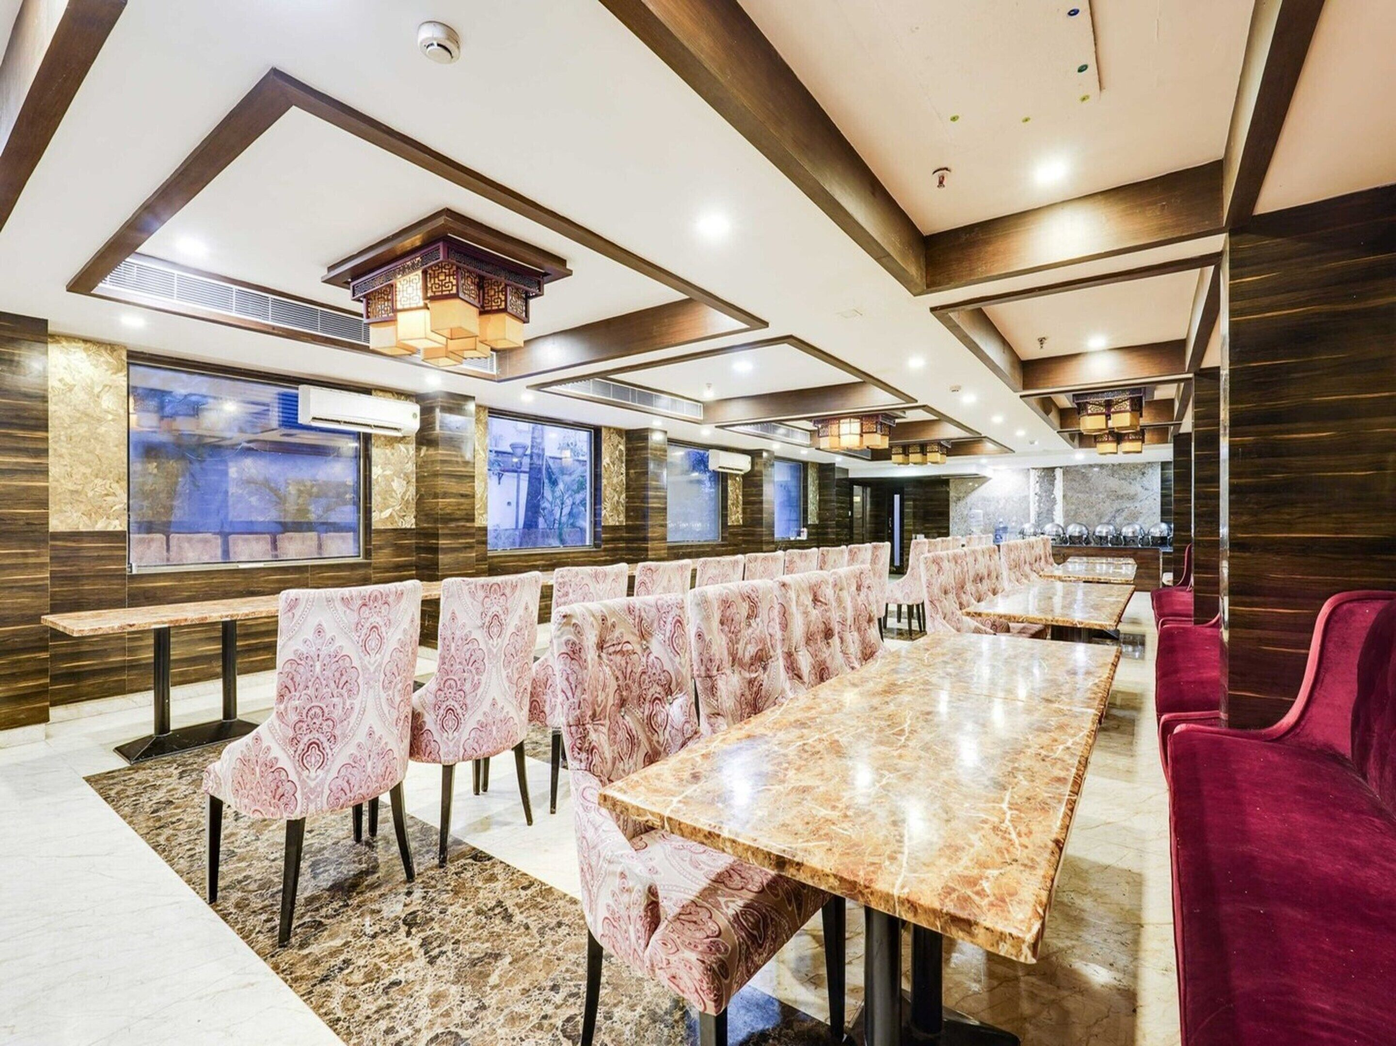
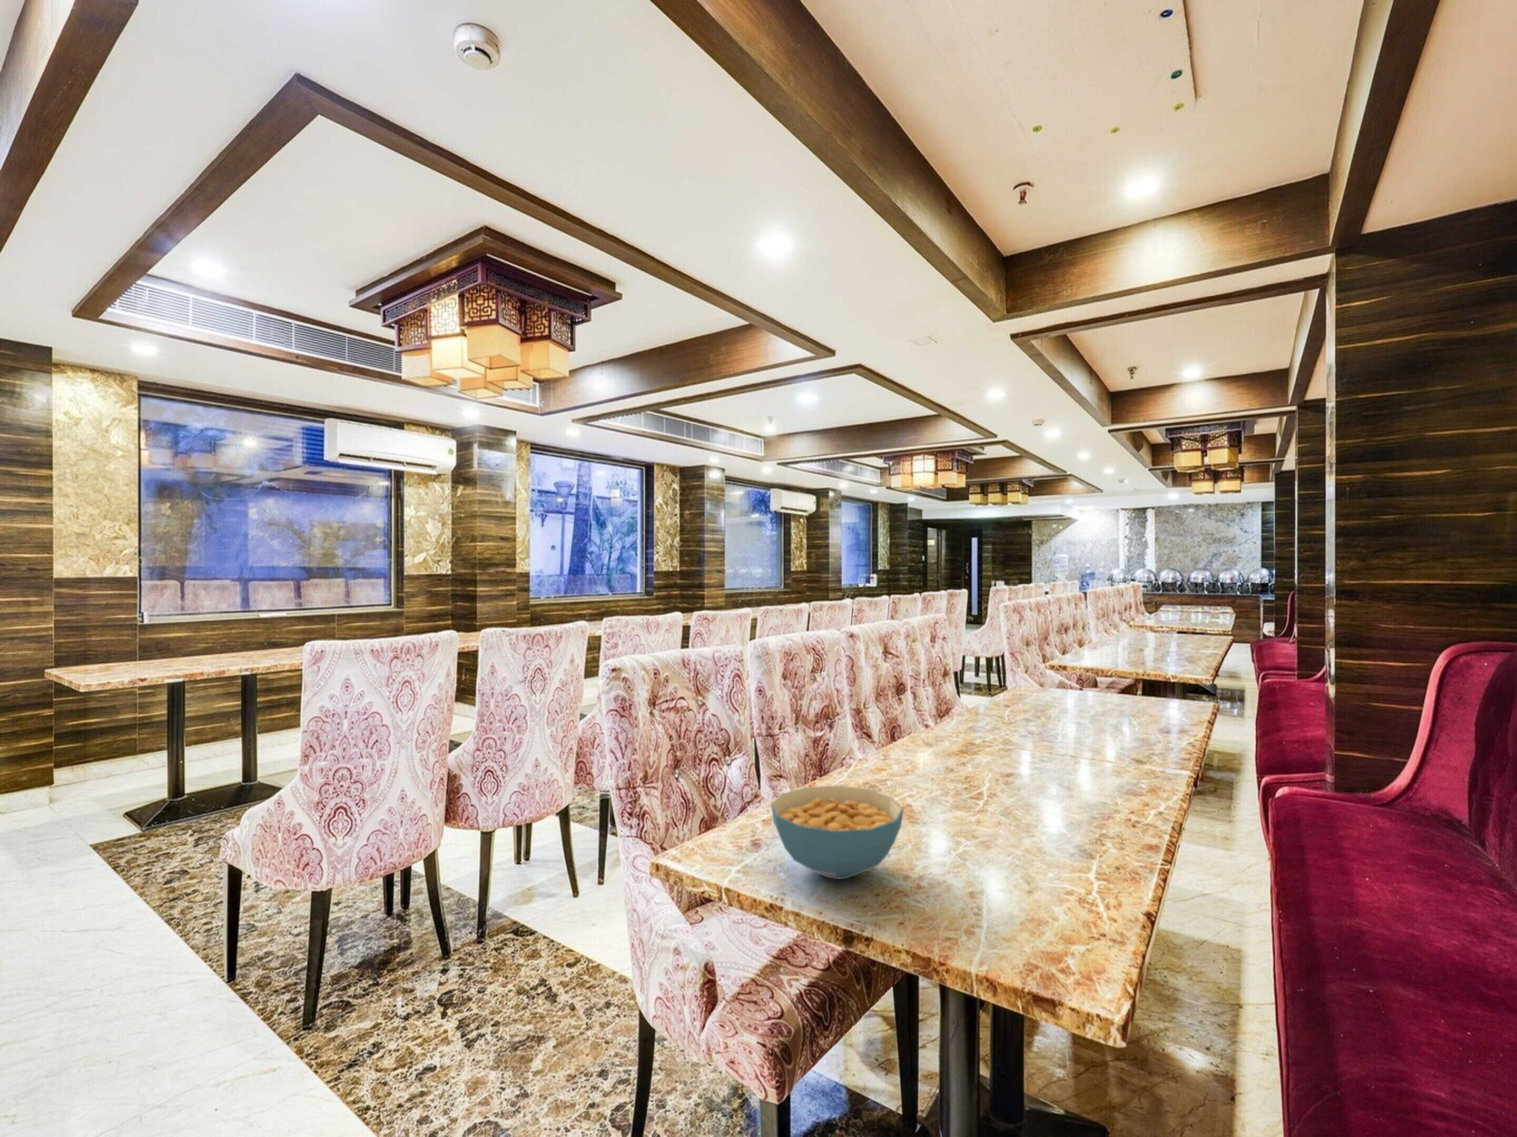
+ cereal bowl [770,786,904,879]
